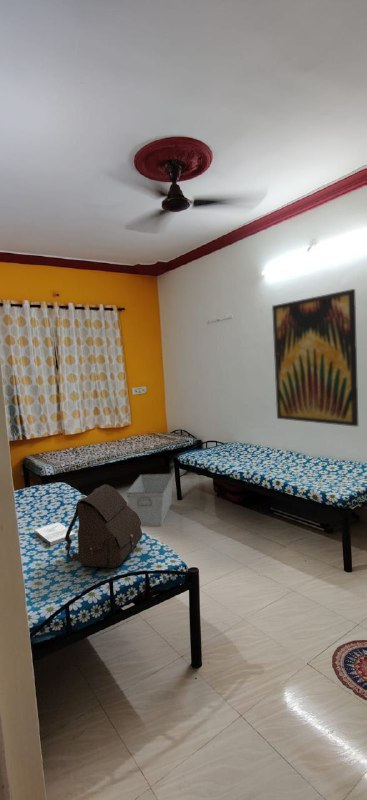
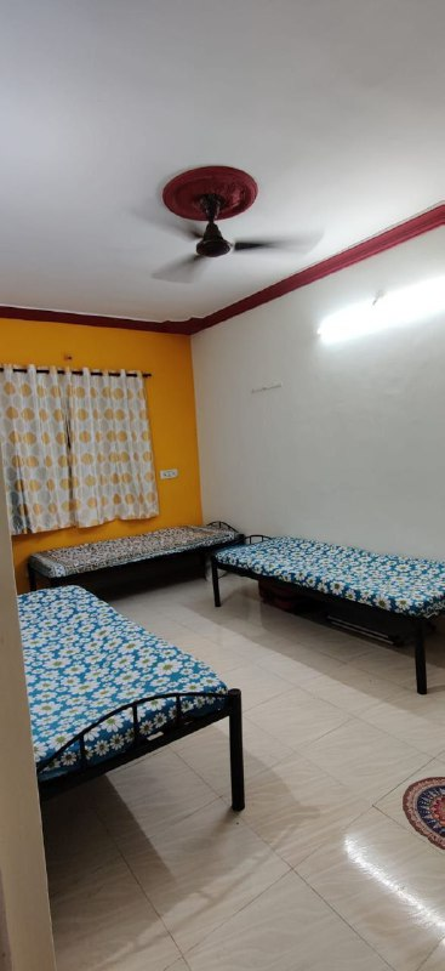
- storage bin [125,473,174,527]
- wall art [271,288,359,428]
- satchel [64,484,143,569]
- book [34,521,76,547]
